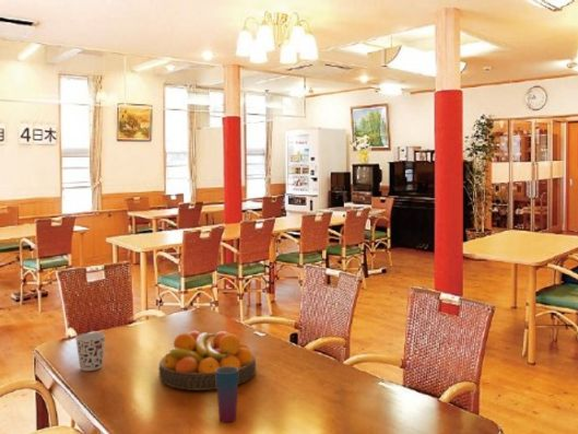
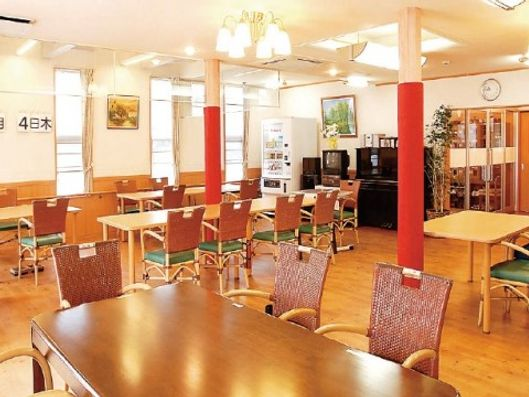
- cup [215,366,239,423]
- fruit bowl [157,330,257,391]
- cup [74,331,106,372]
